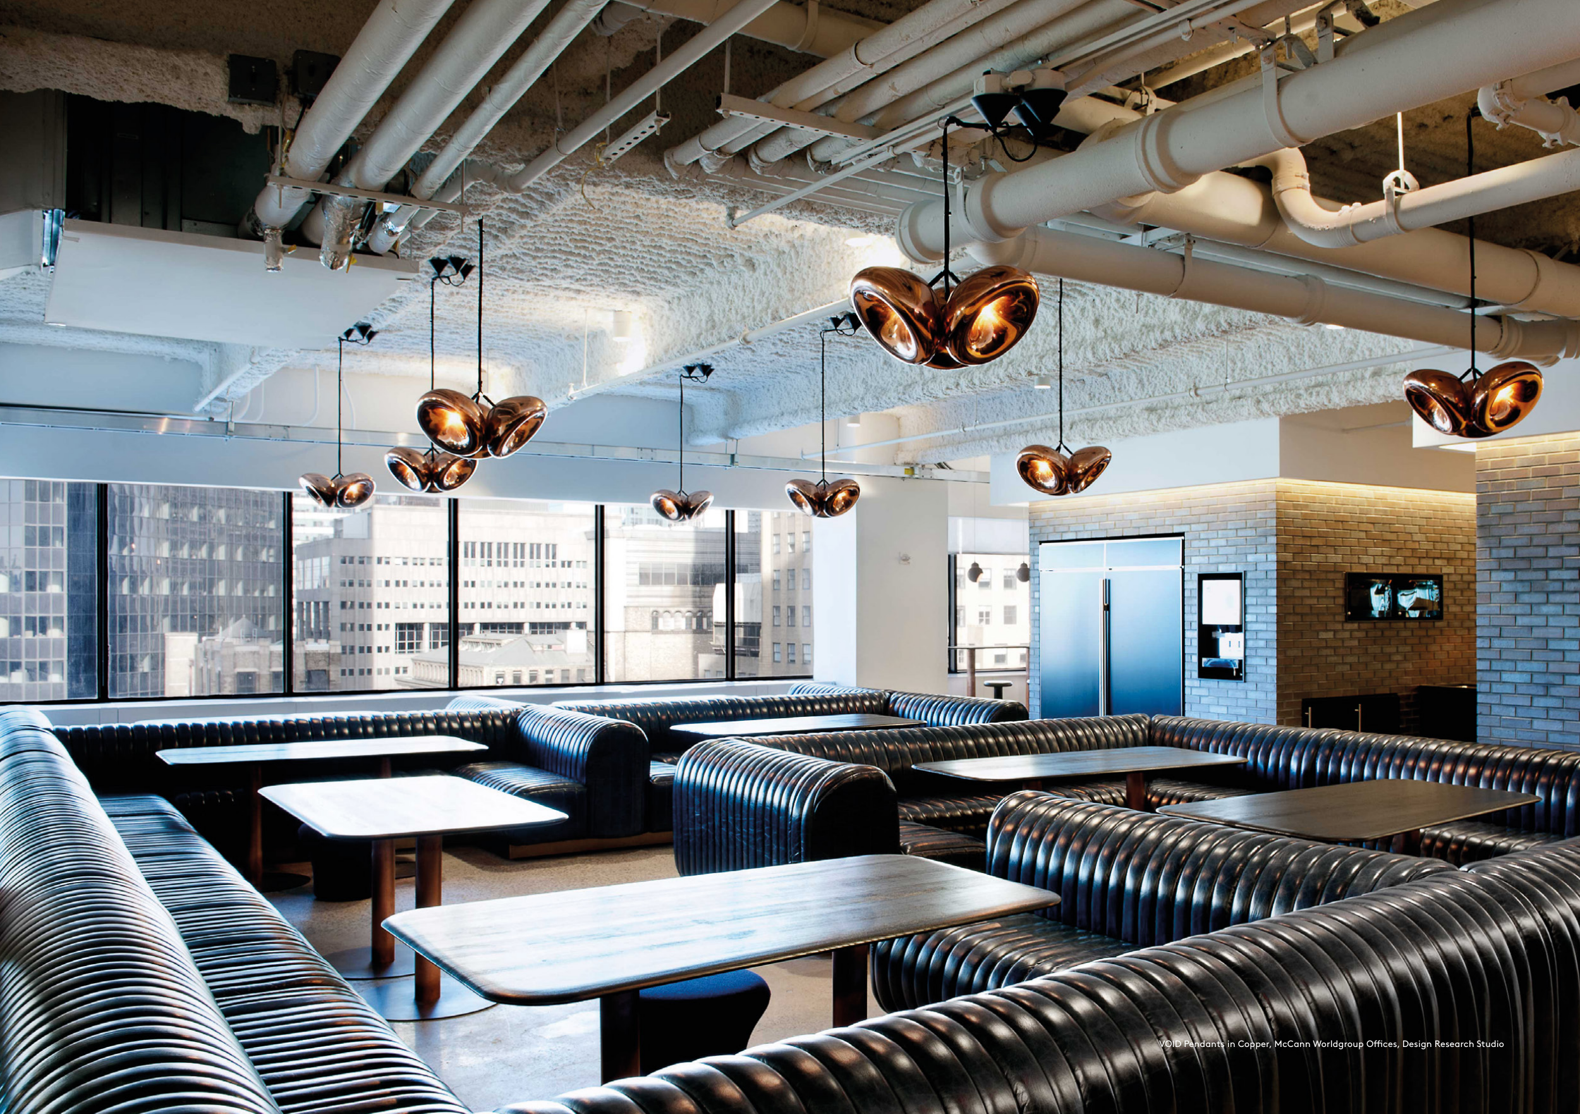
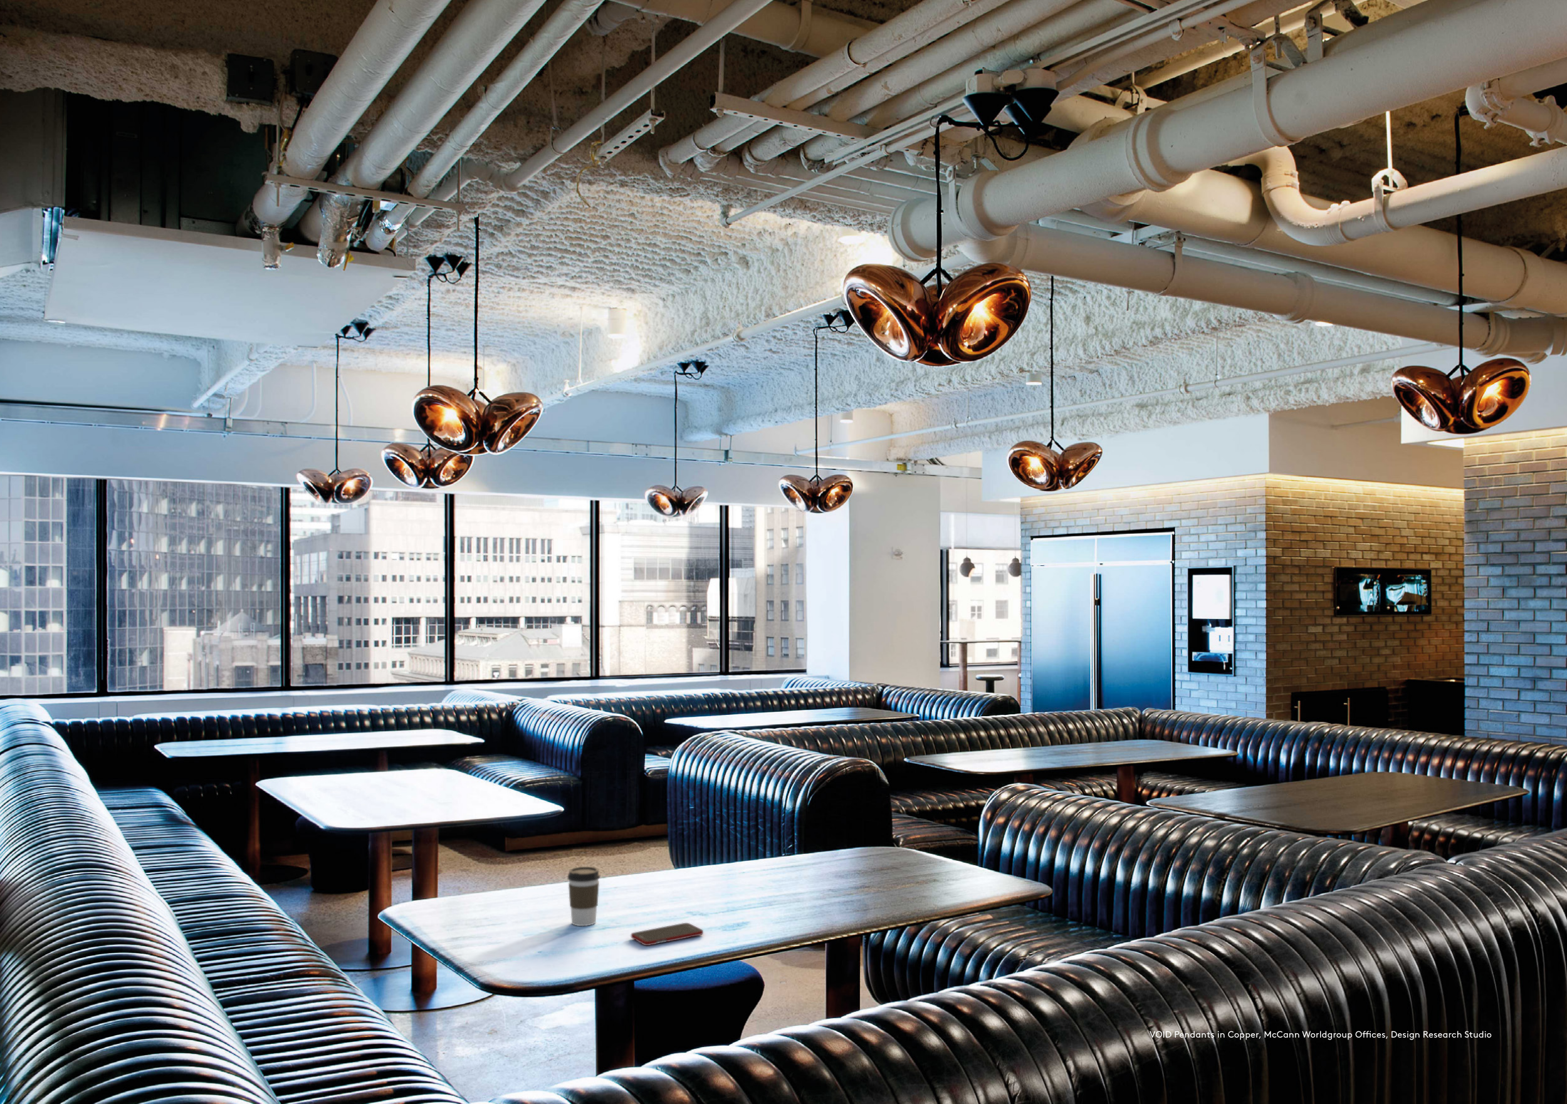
+ cell phone [631,922,704,946]
+ coffee cup [568,866,600,927]
